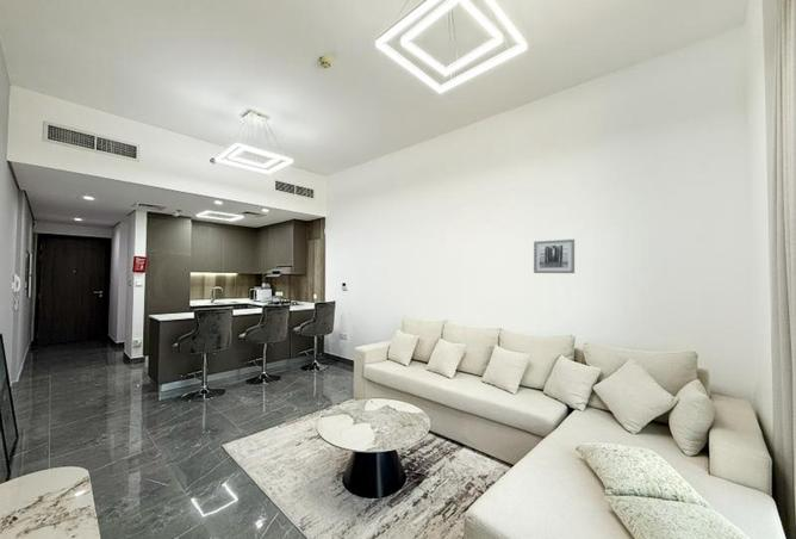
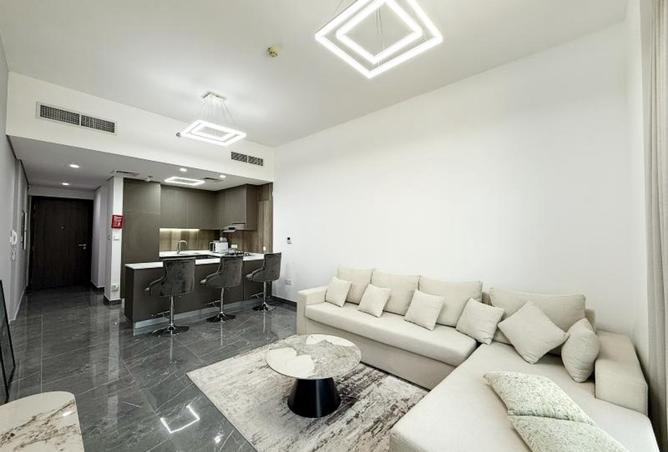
- wall art [533,238,576,274]
